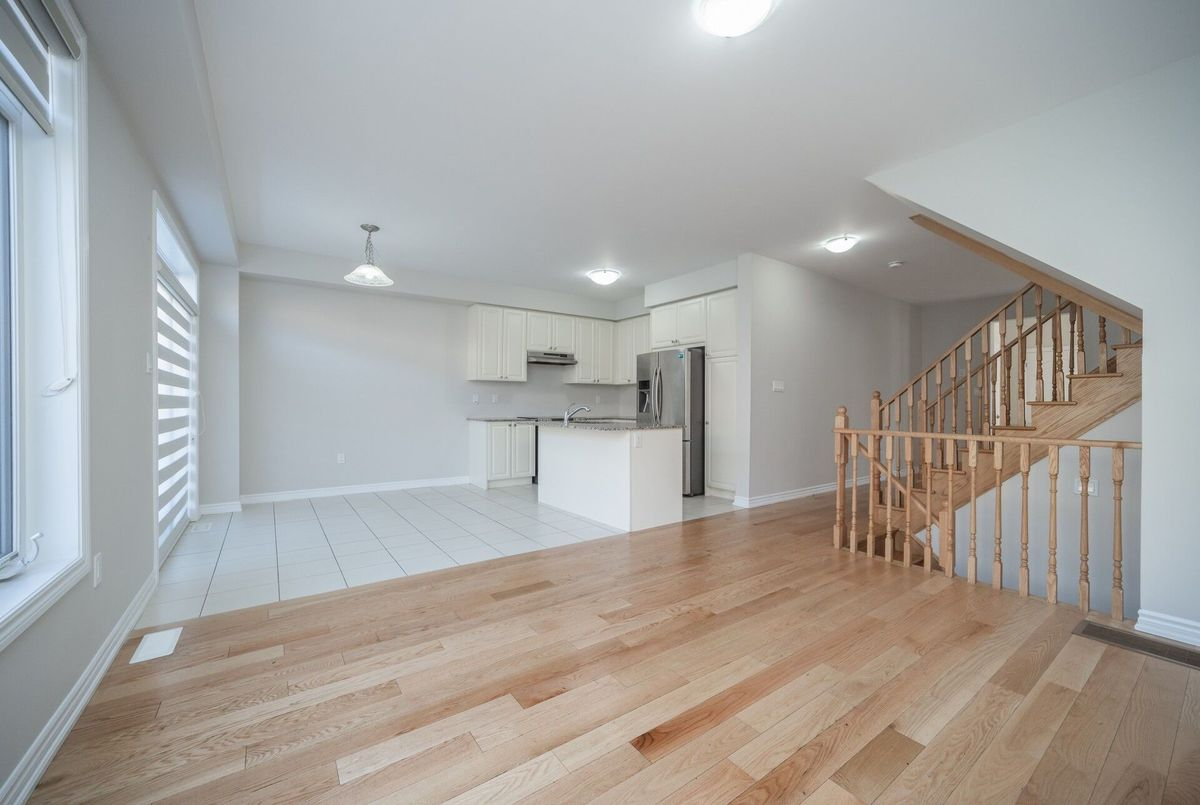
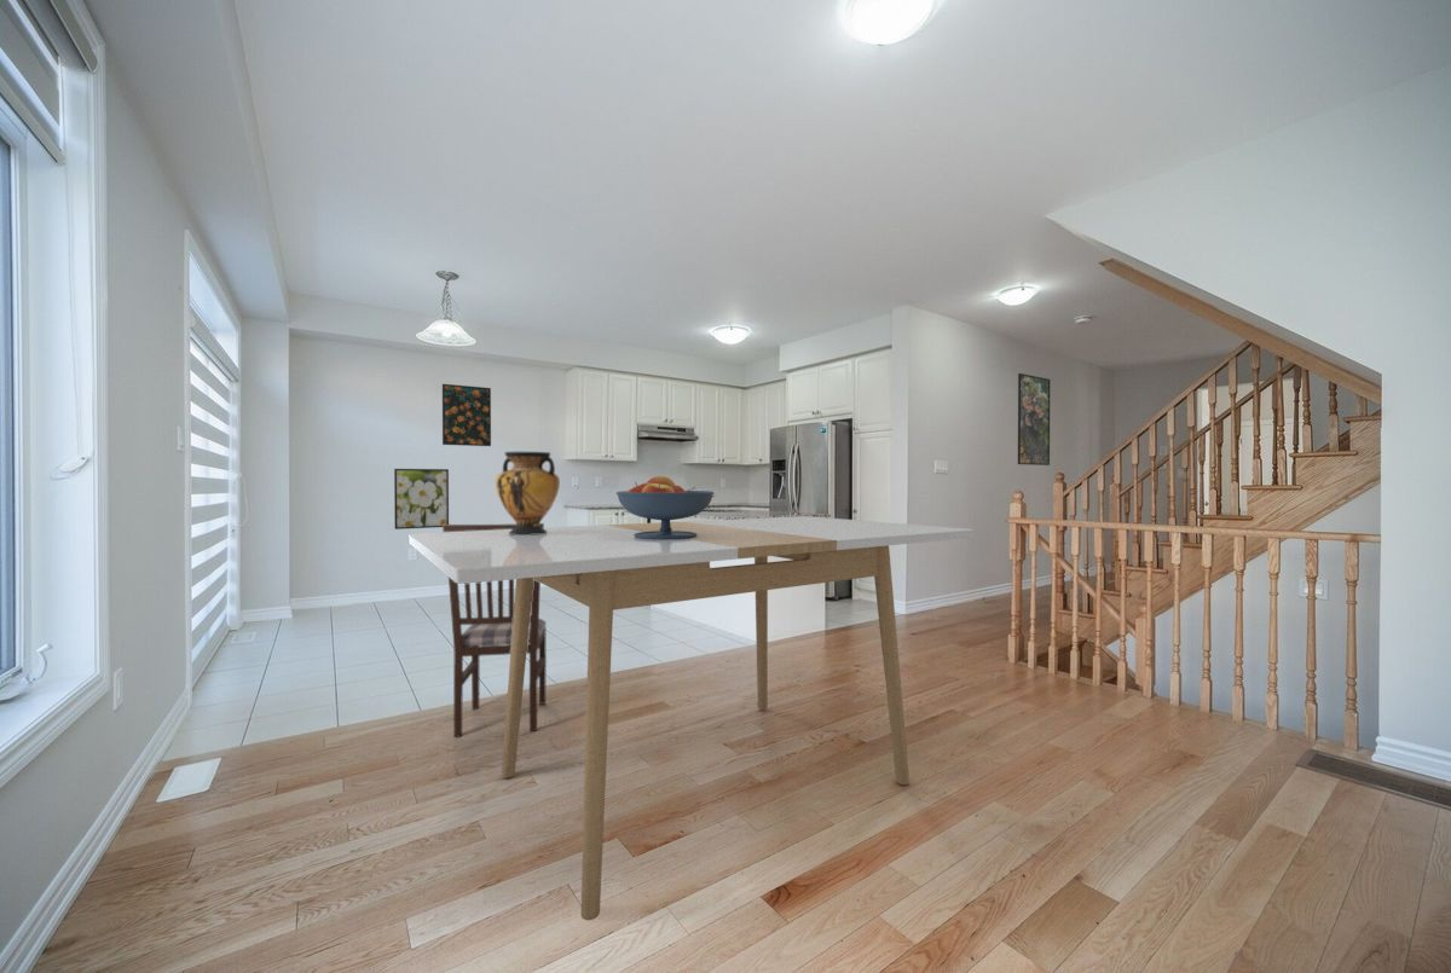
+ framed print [393,468,450,531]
+ dining table [407,515,975,921]
+ dining chair [441,522,548,739]
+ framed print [1017,372,1051,467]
+ vase [495,451,561,535]
+ fruit bowl [615,475,715,539]
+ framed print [441,383,492,447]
